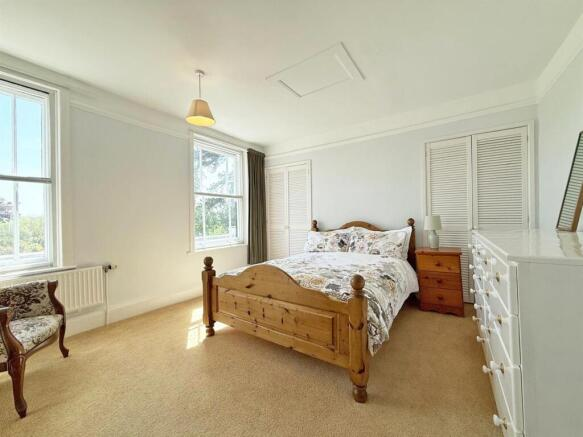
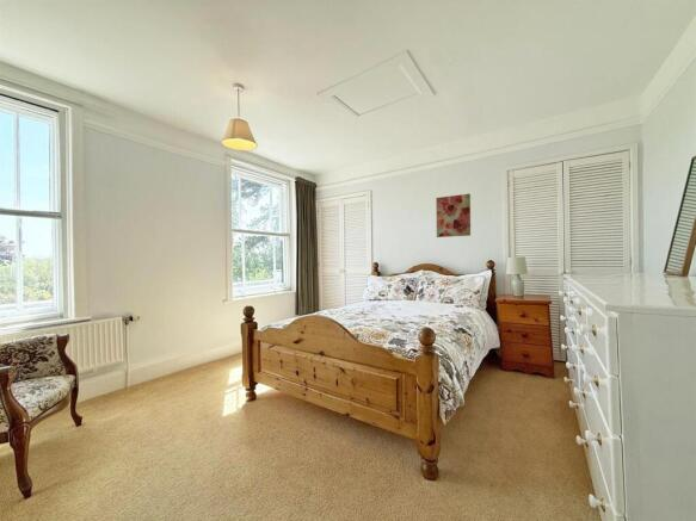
+ wall art [435,193,472,238]
